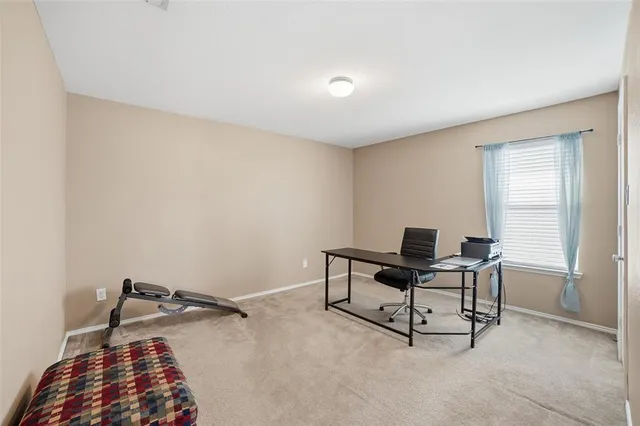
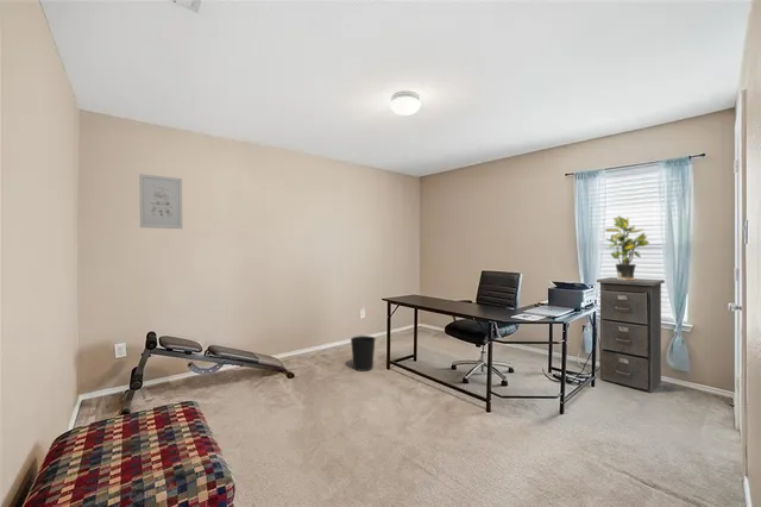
+ wall art [138,173,183,230]
+ filing cabinet [596,276,666,394]
+ potted plant [604,214,650,280]
+ wastebasket [350,334,377,373]
